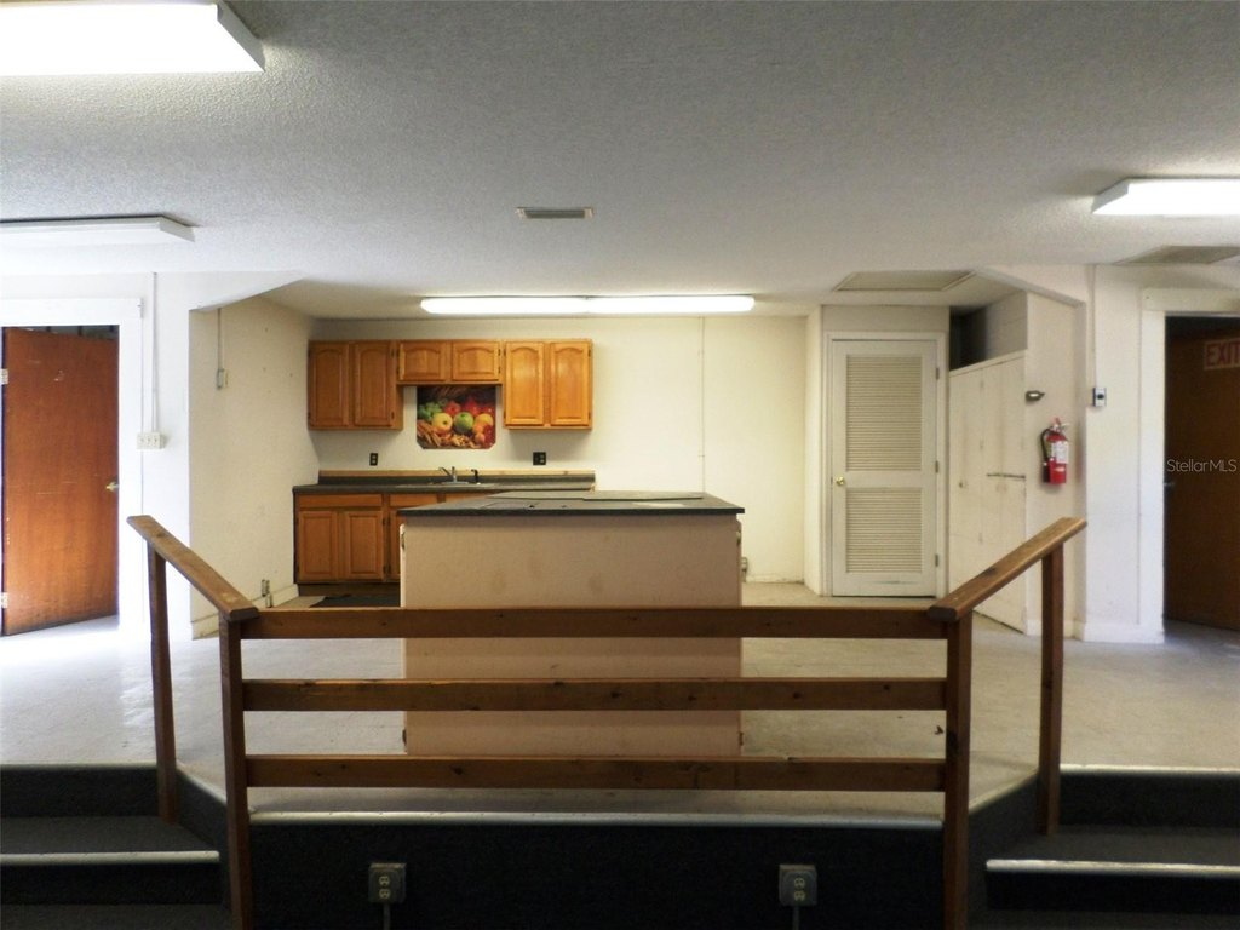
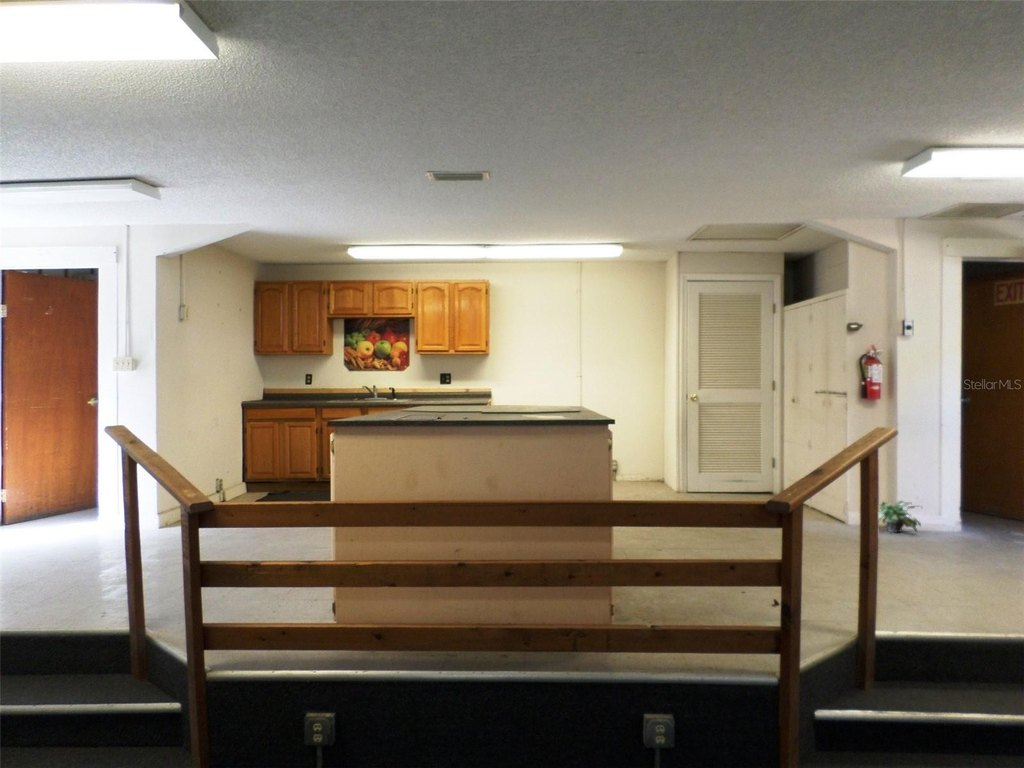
+ potted plant [878,500,923,535]
